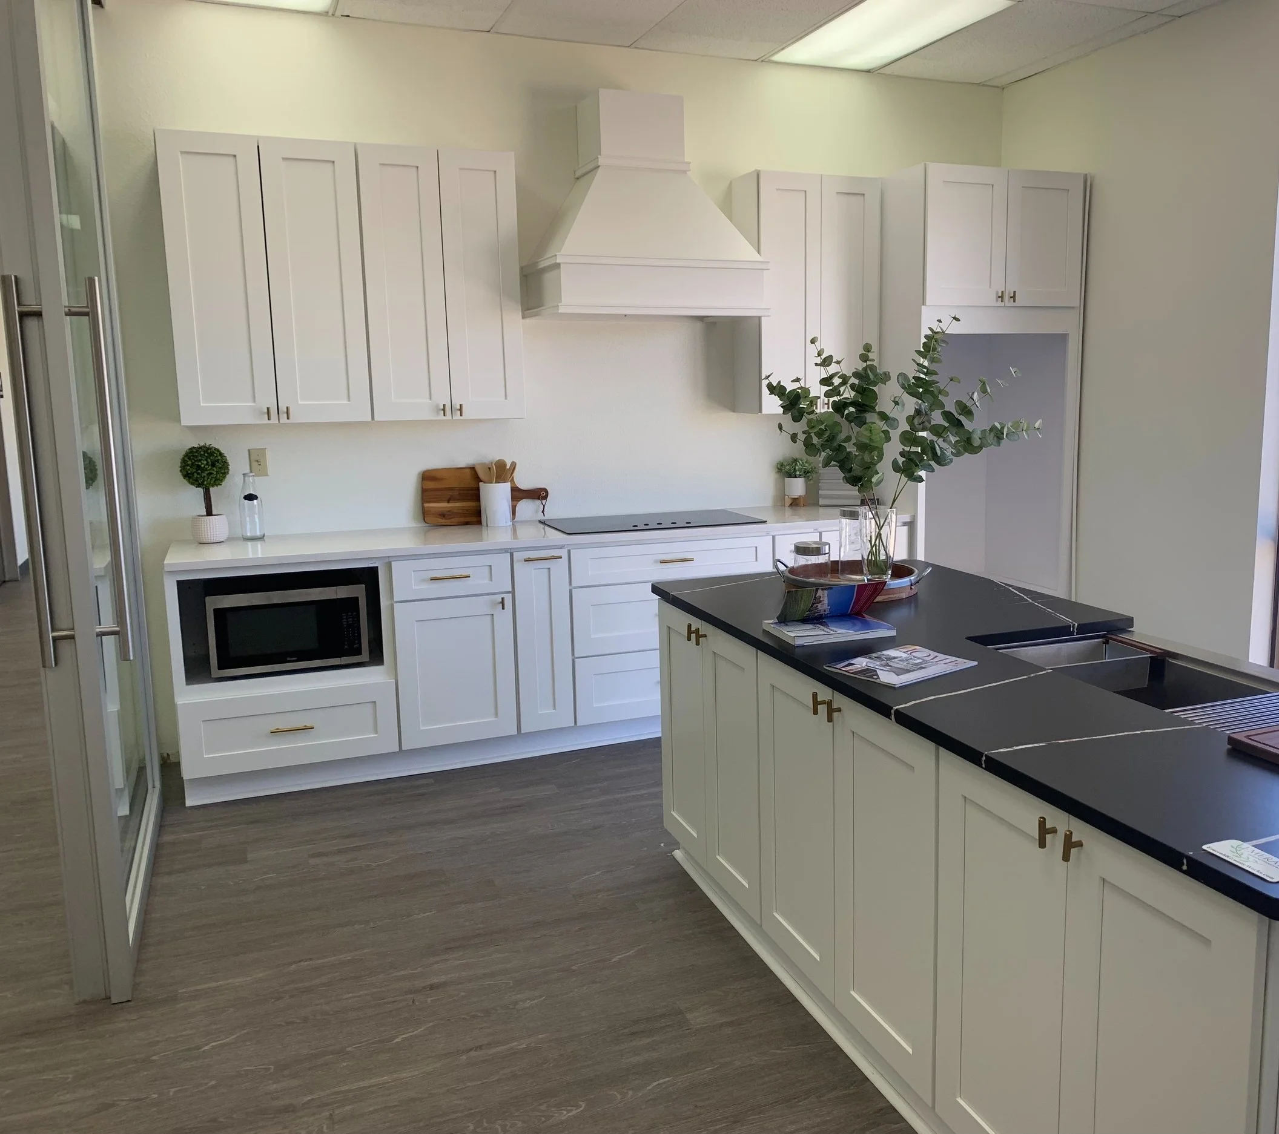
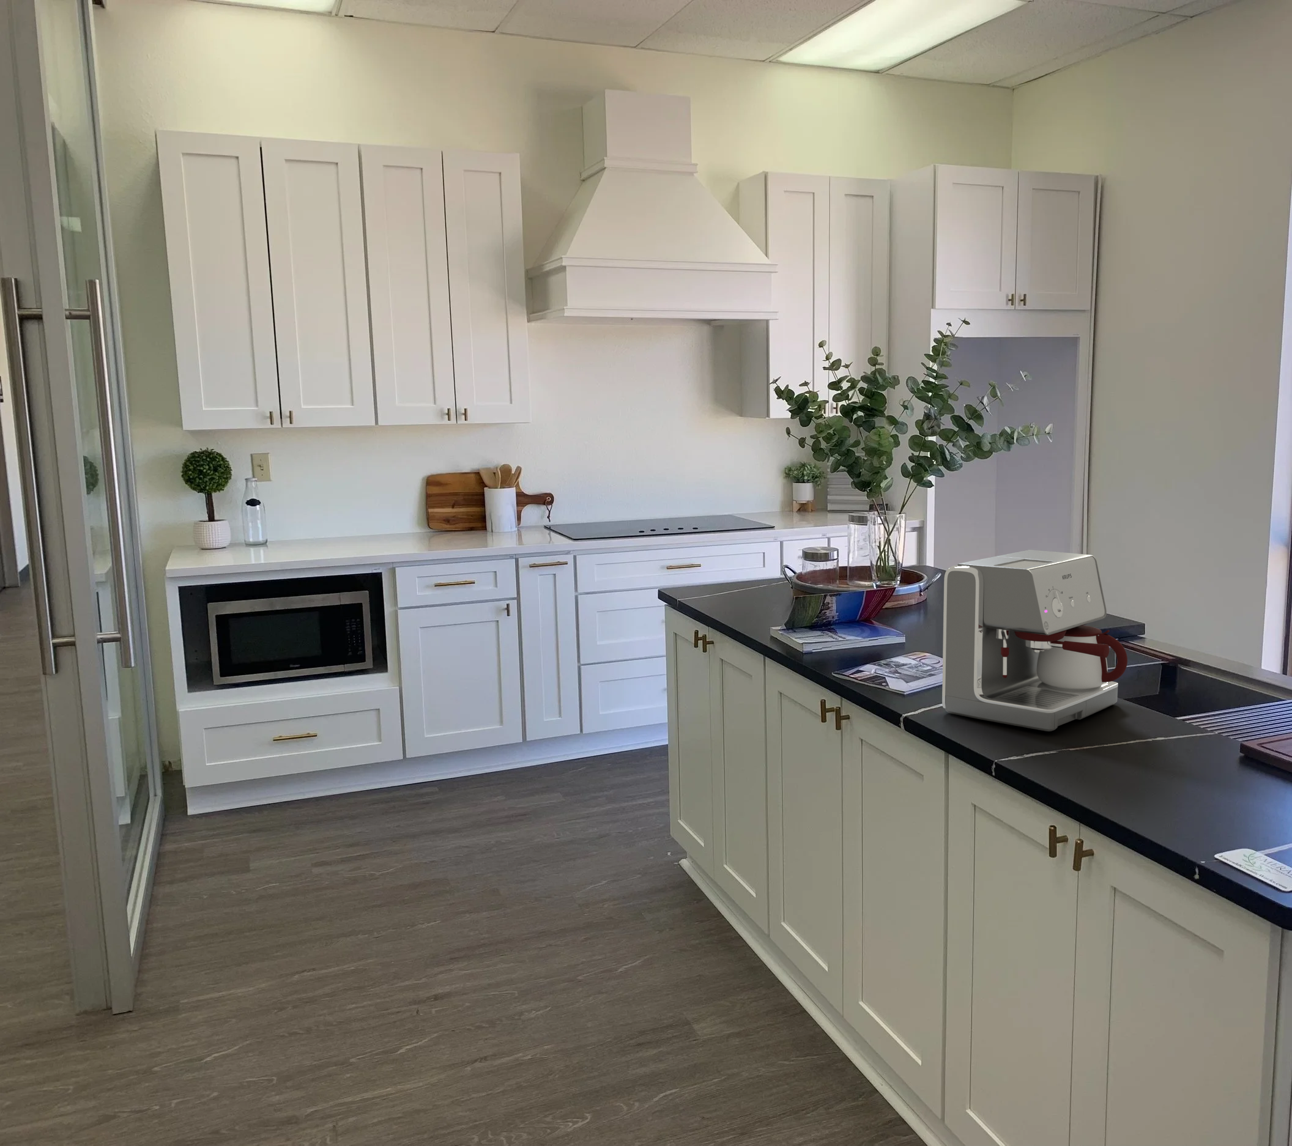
+ coffee maker [941,549,1128,732]
